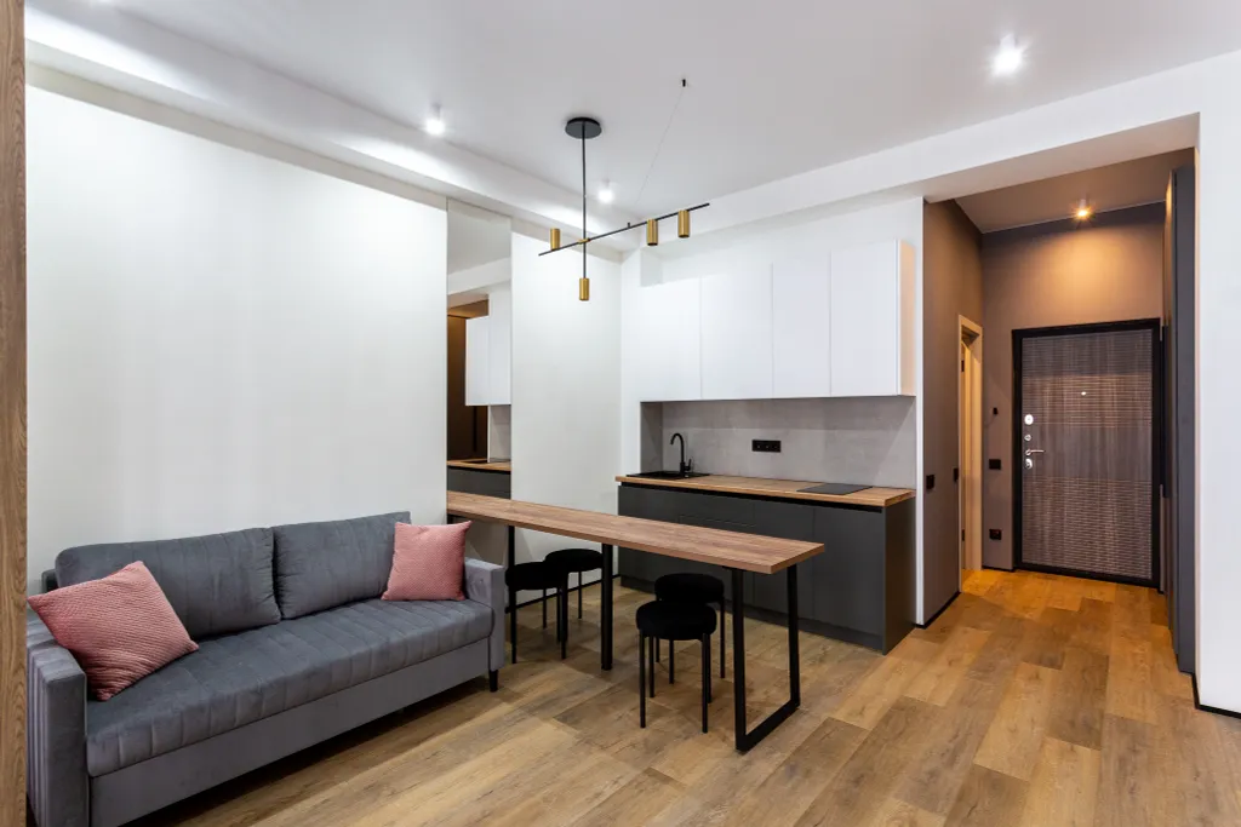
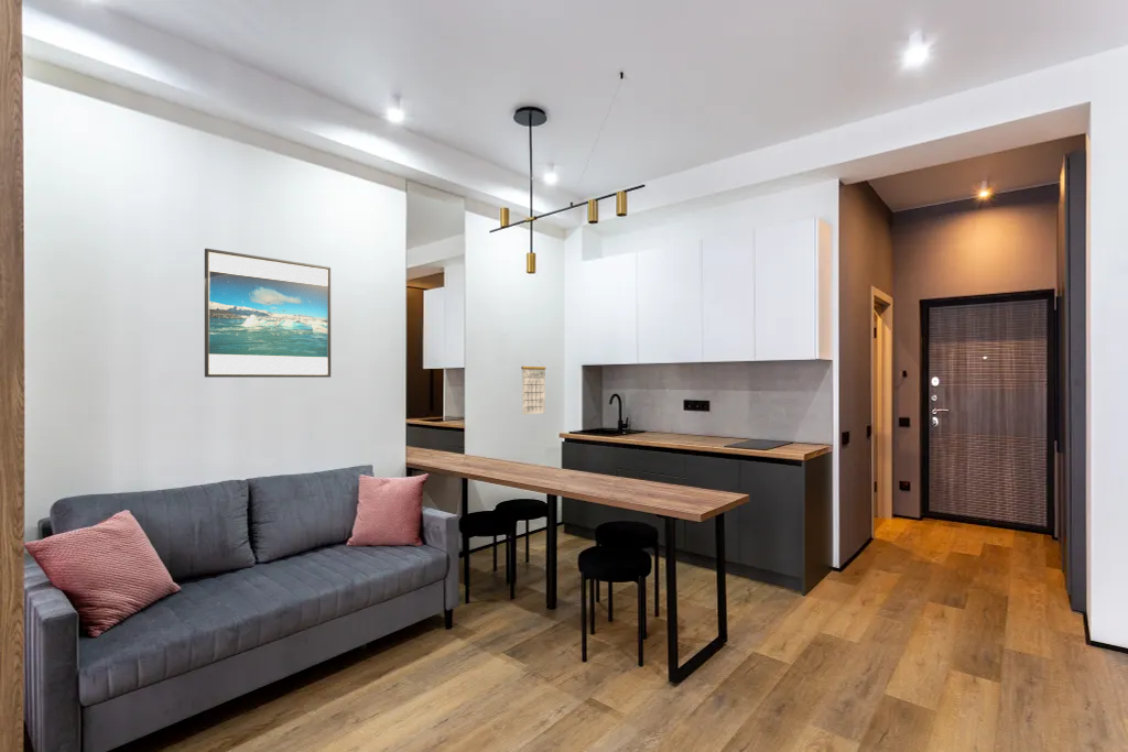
+ calendar [520,361,547,416]
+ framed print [204,248,332,379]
